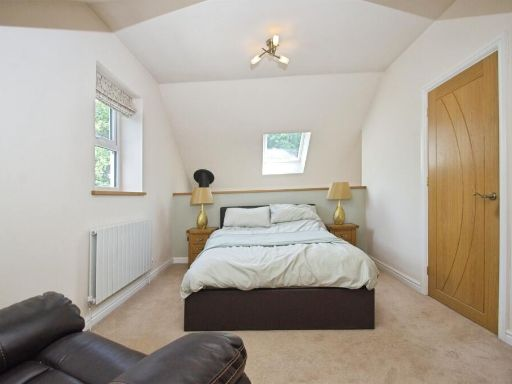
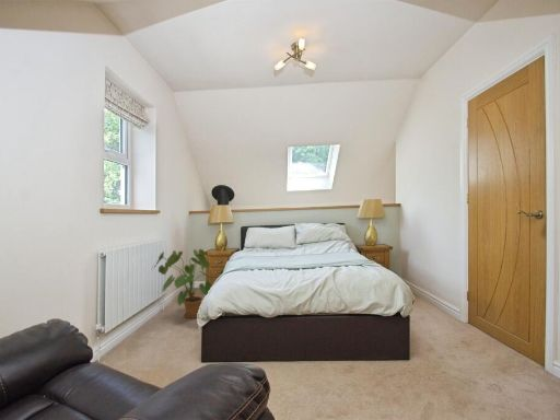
+ house plant [152,248,214,319]
